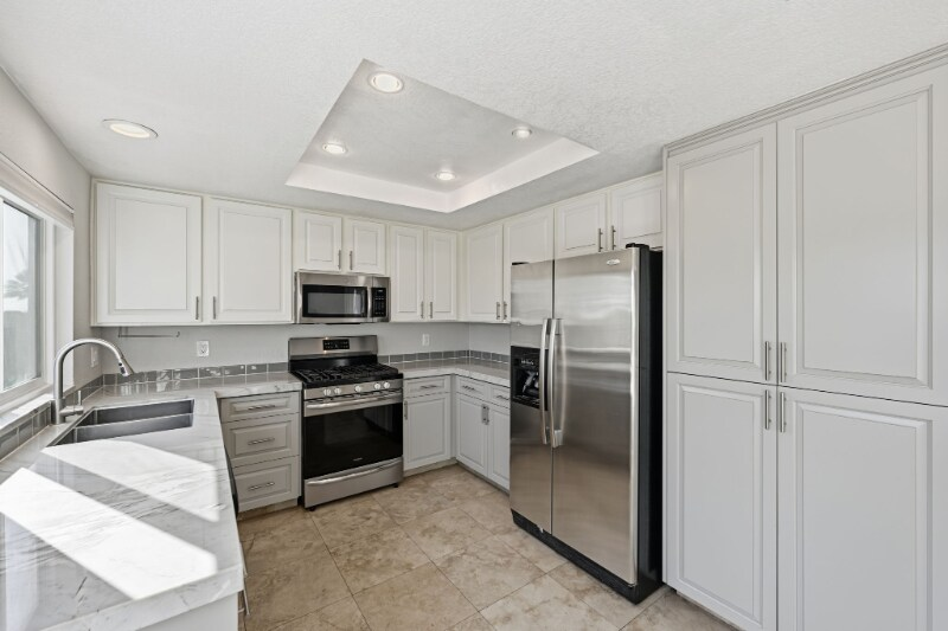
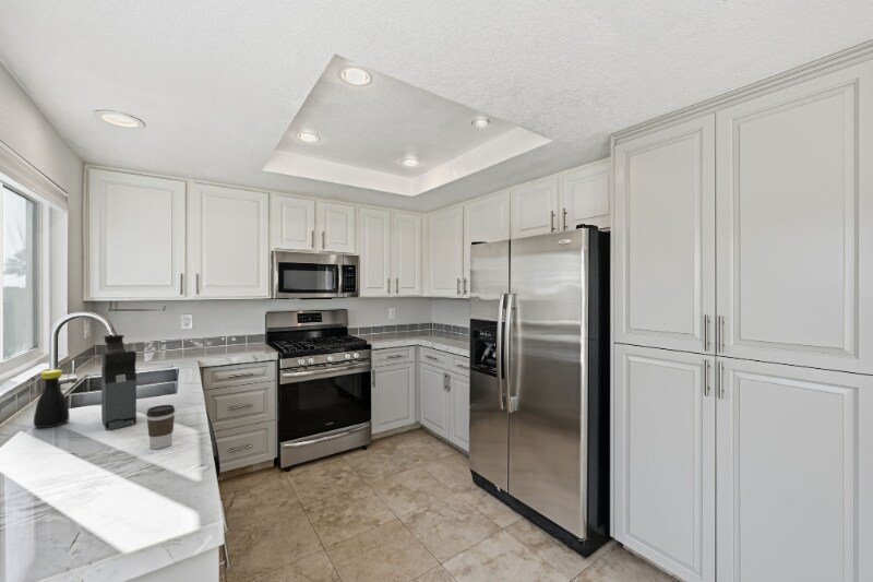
+ bottle [33,368,71,429]
+ coffee cup [145,404,176,450]
+ coffee maker [100,334,137,430]
